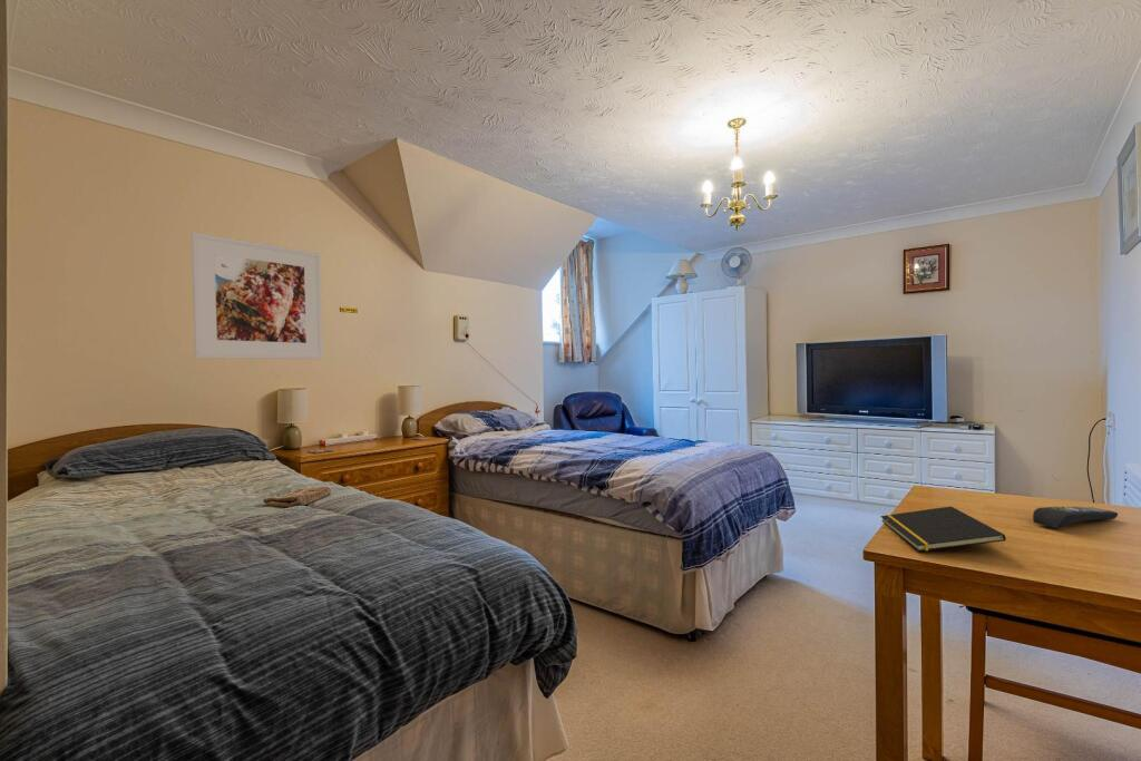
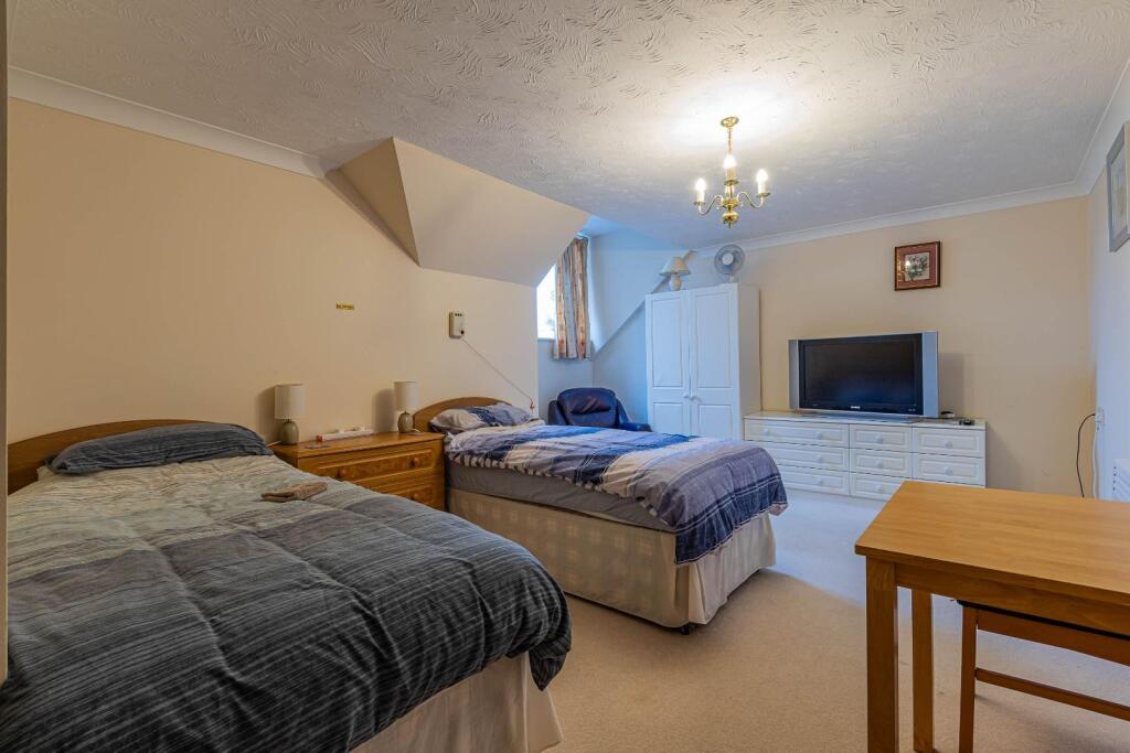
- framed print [191,232,324,360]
- notepad [879,505,1007,553]
- remote control [1032,506,1119,529]
